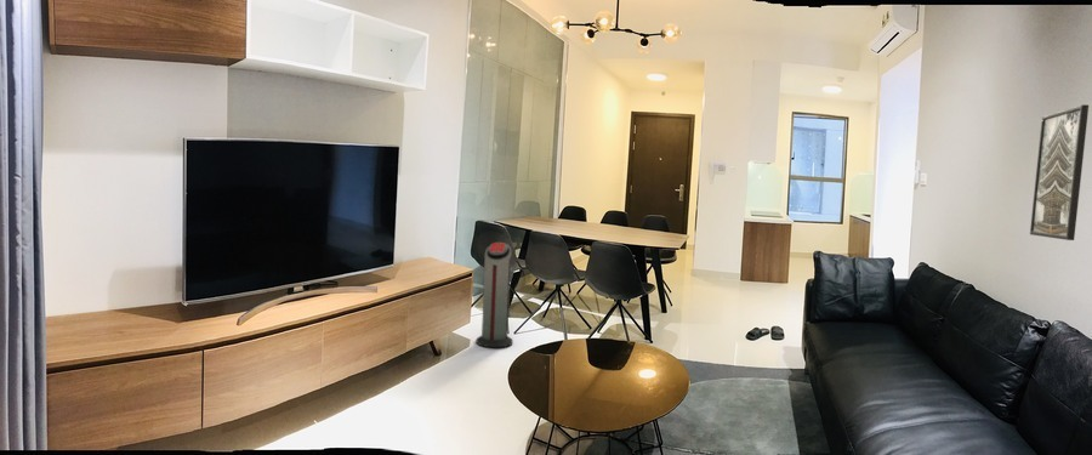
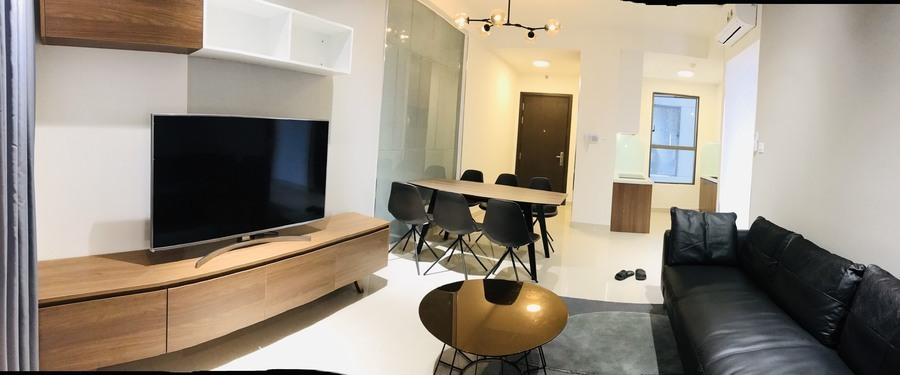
- air purifier [476,241,514,348]
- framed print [1029,103,1090,241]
